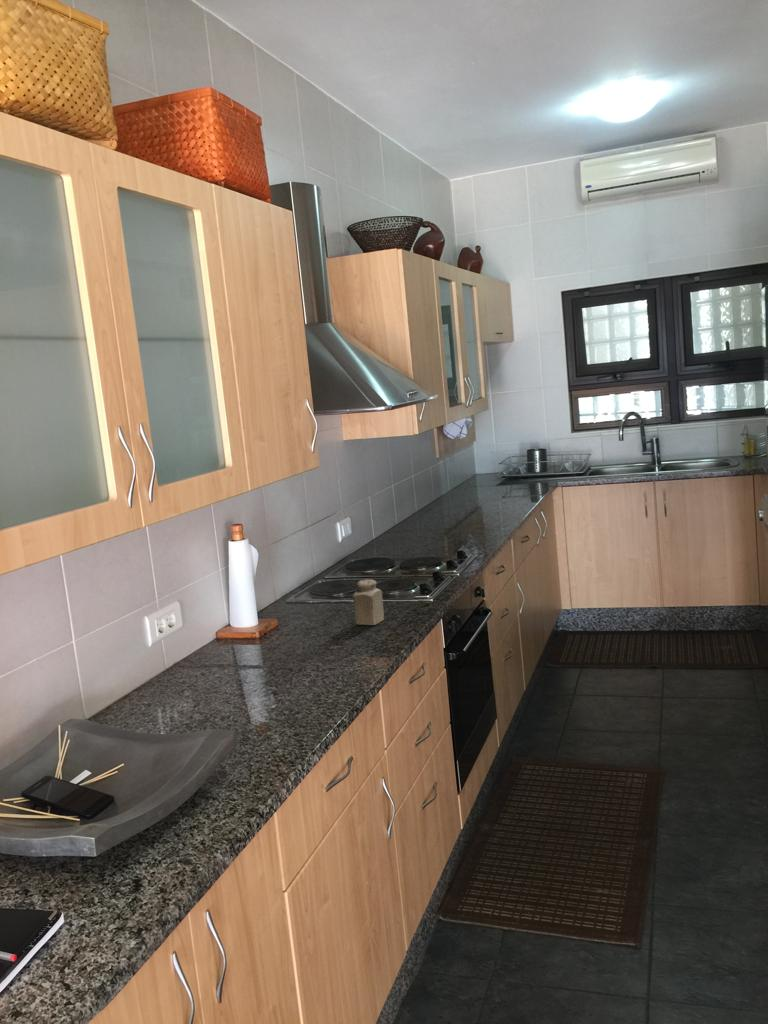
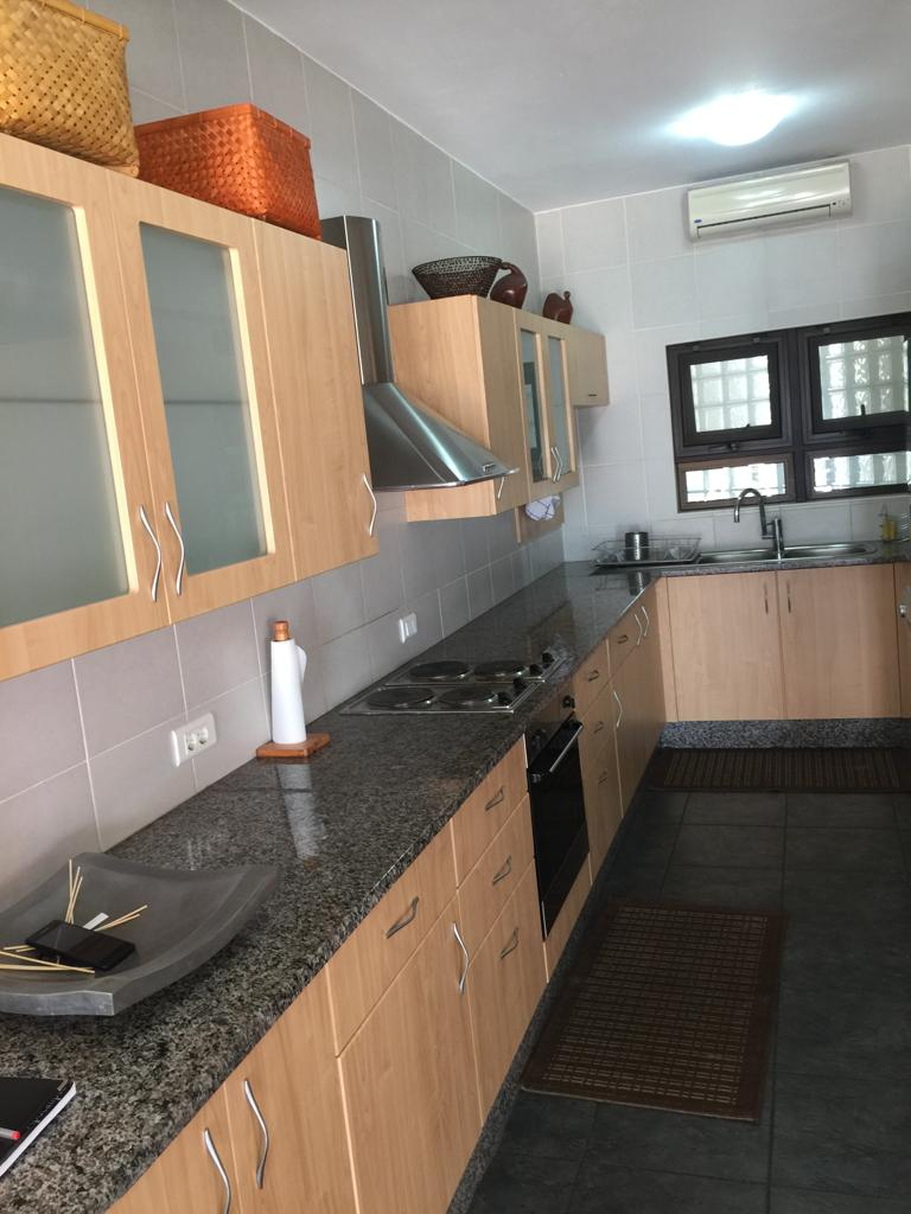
- salt shaker [352,579,385,626]
